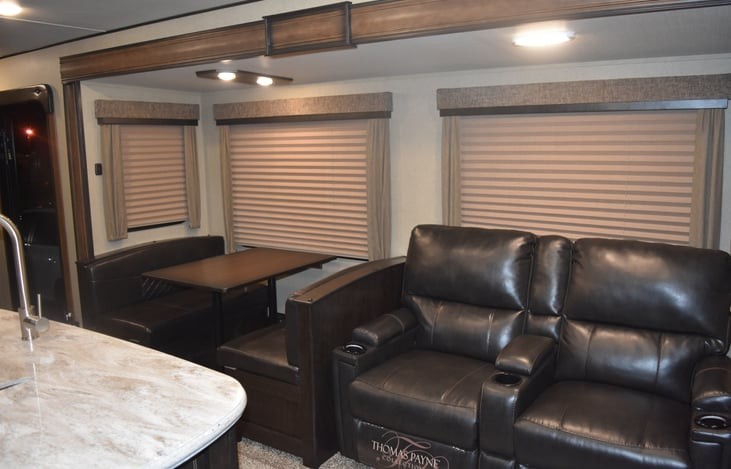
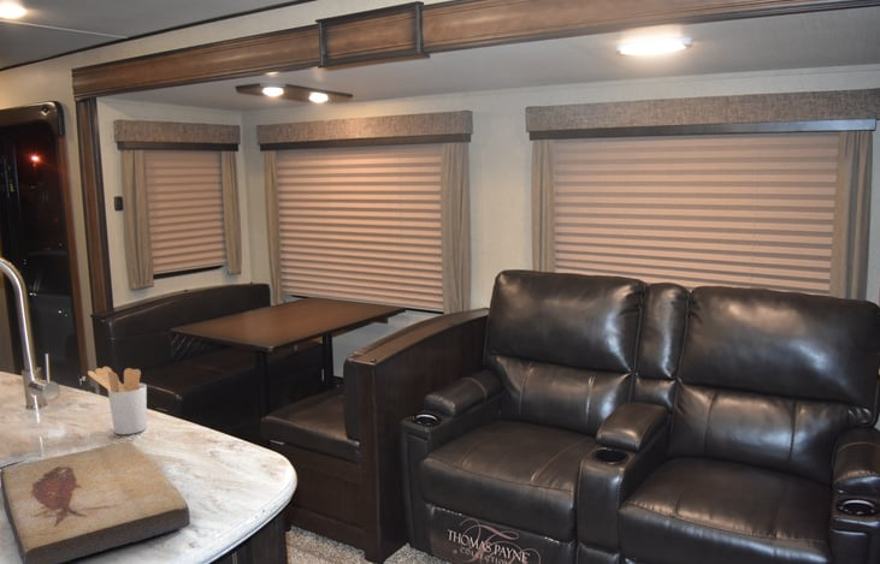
+ utensil holder [87,366,148,435]
+ fish fossil [0,440,191,564]
